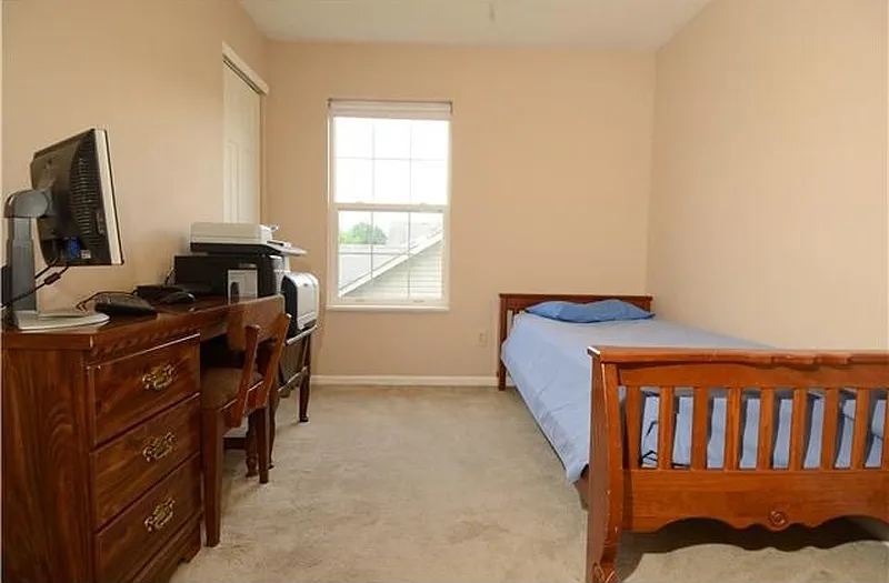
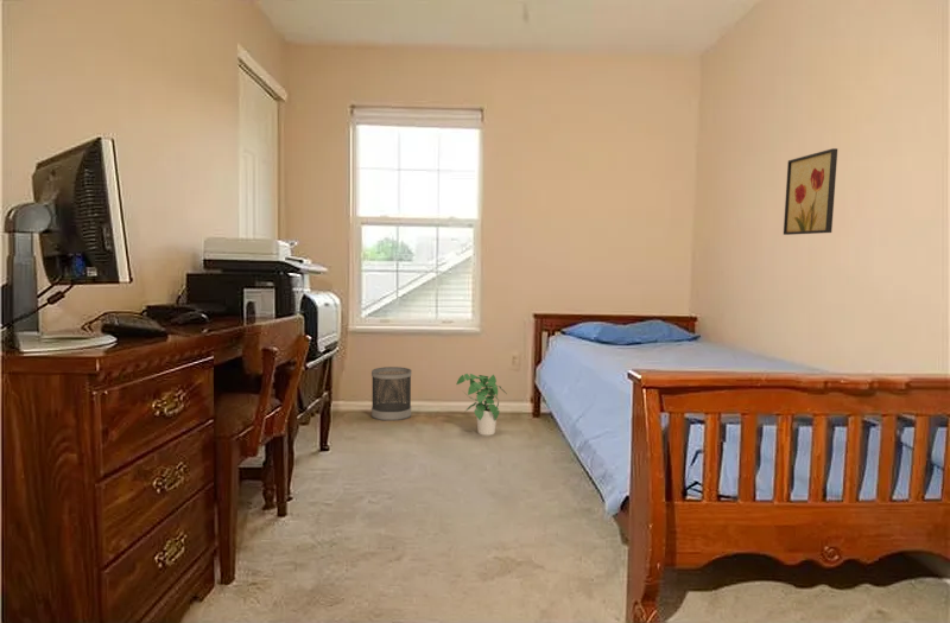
+ wall art [783,147,838,236]
+ potted plant [456,373,508,437]
+ wastebasket [370,365,412,422]
